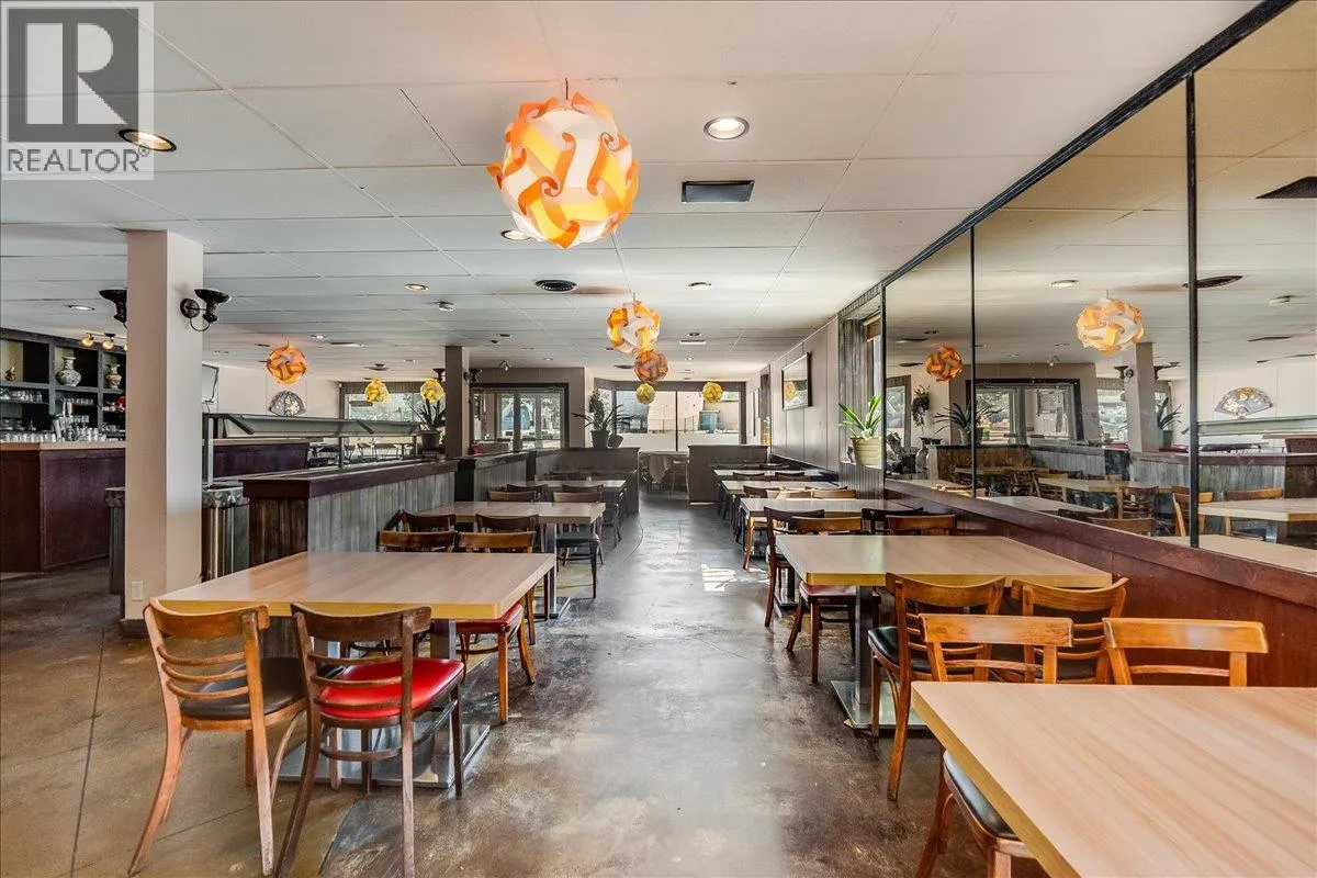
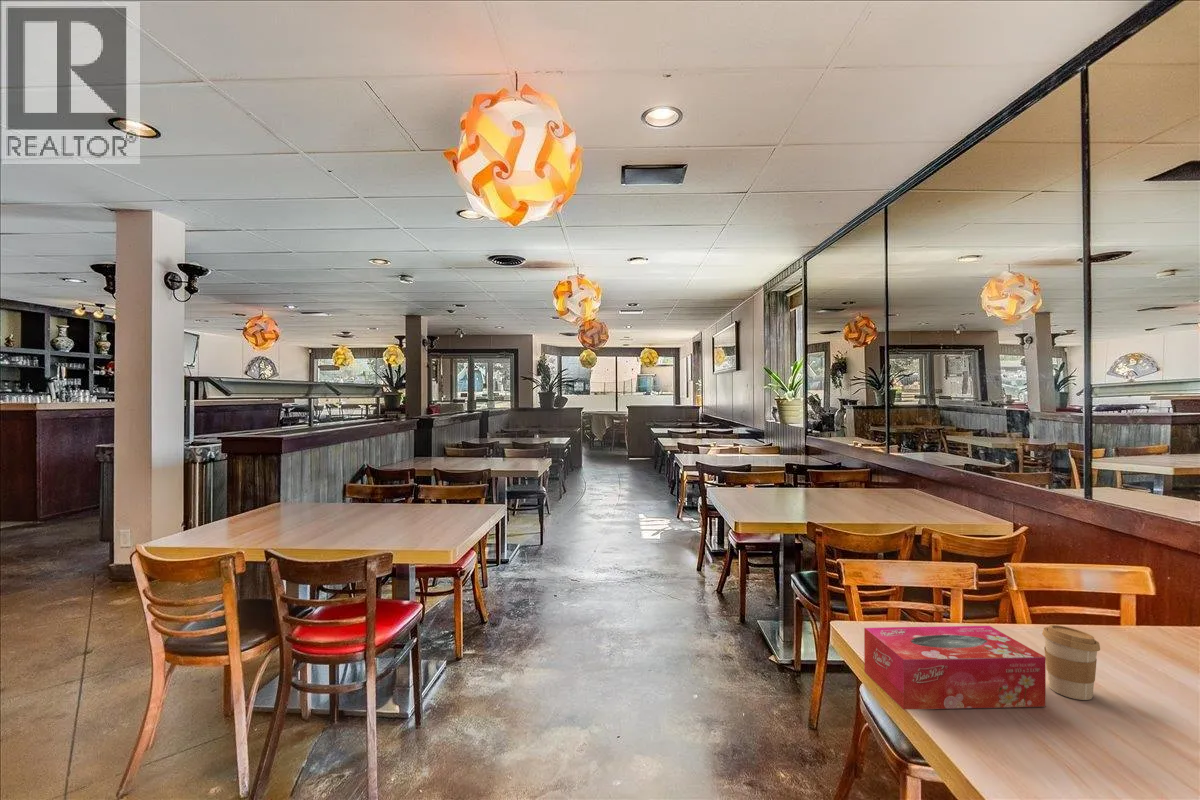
+ tissue box [863,625,1047,711]
+ coffee cup [1041,624,1101,701]
